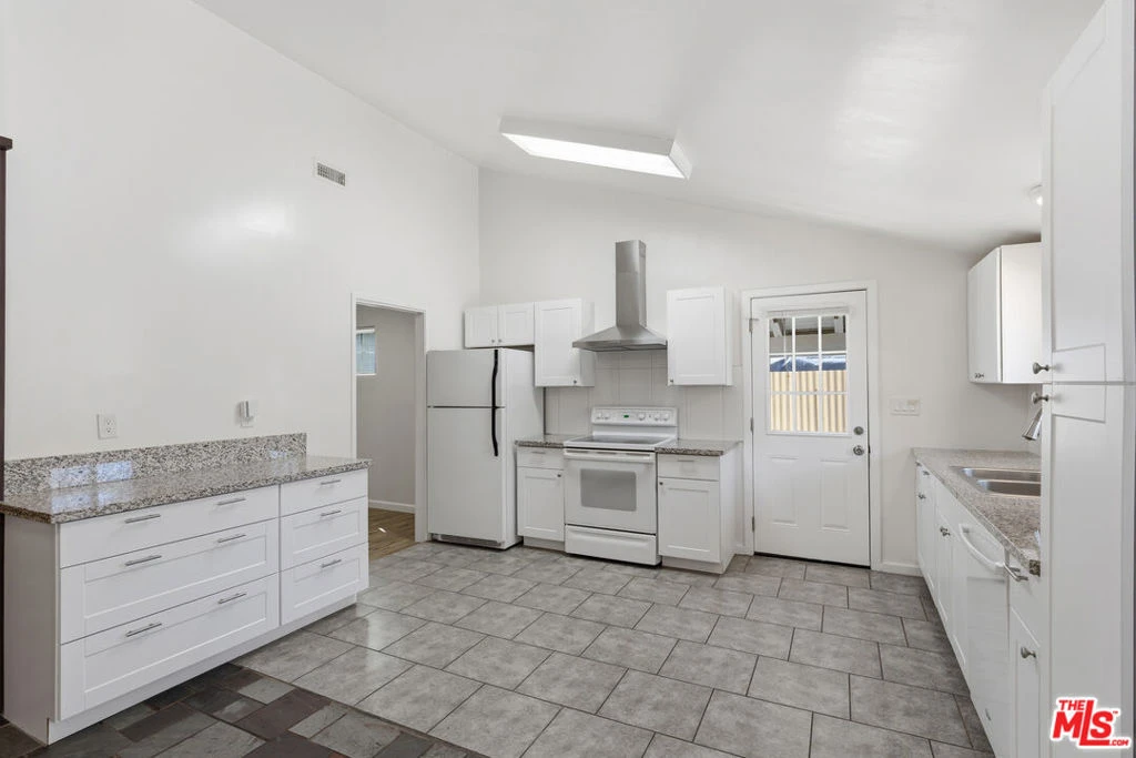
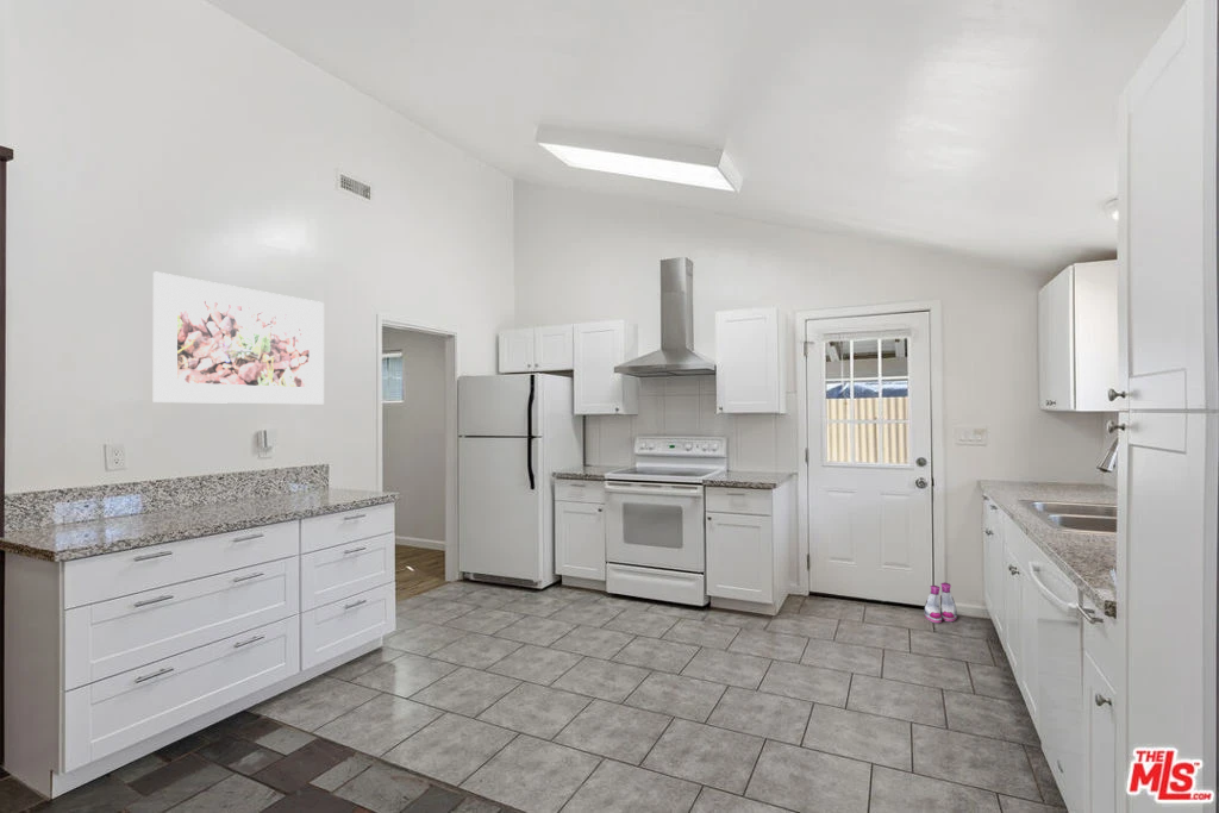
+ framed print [152,271,325,405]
+ boots [923,581,958,625]
